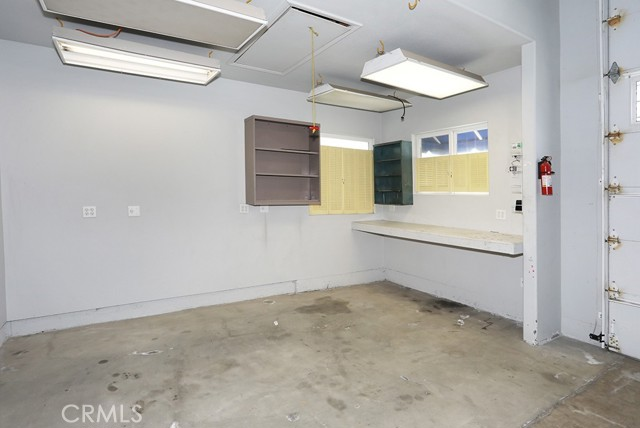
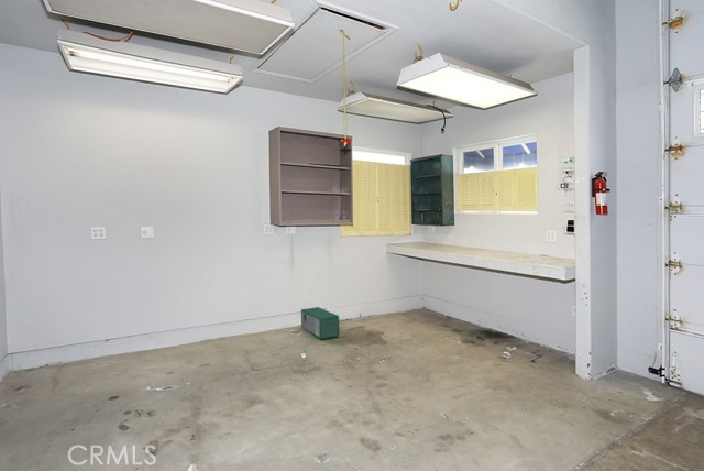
+ storage bin [300,306,341,340]
